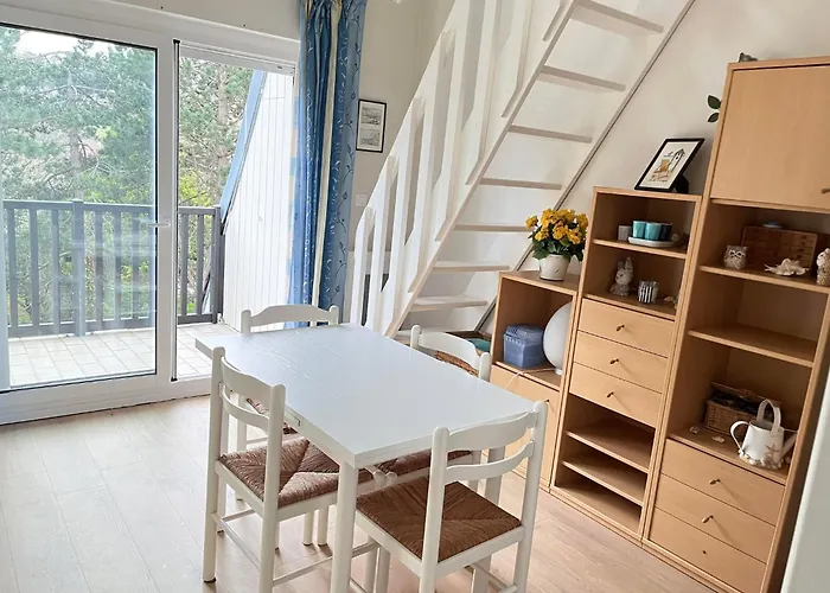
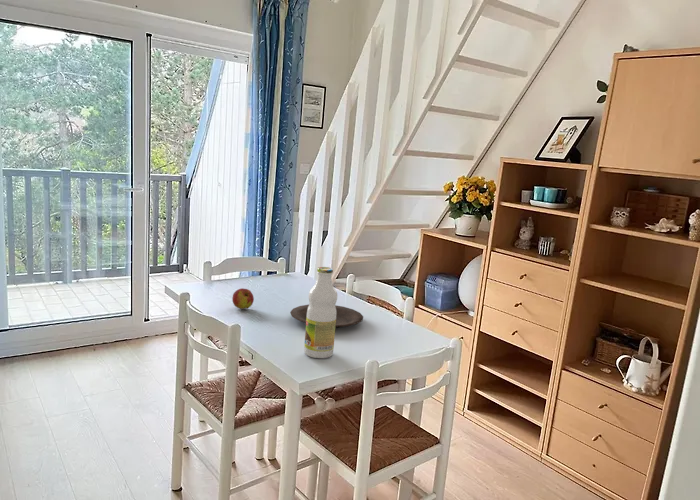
+ bottle [303,266,338,359]
+ plate [289,304,364,329]
+ apple [231,287,255,310]
